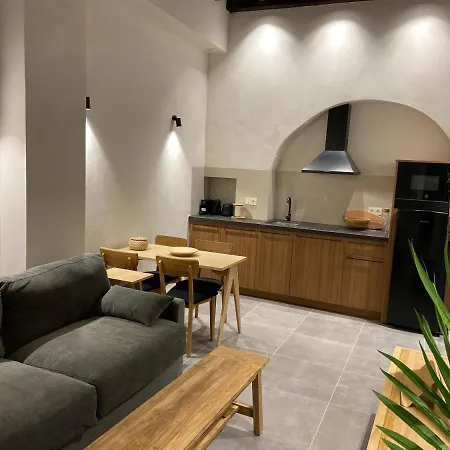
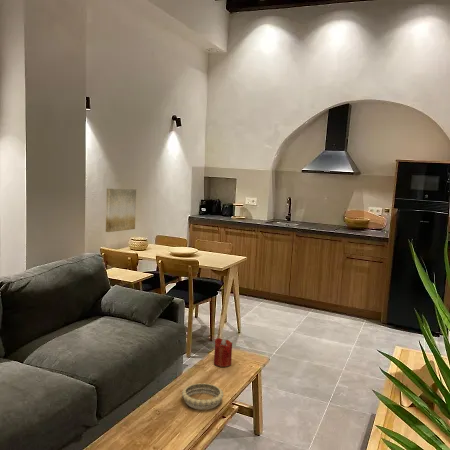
+ decorative bowl [181,382,224,411]
+ candle [213,337,233,368]
+ wall art [105,188,137,233]
